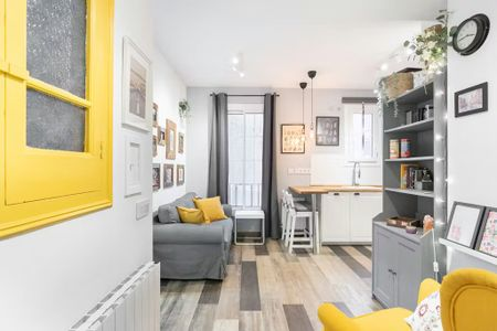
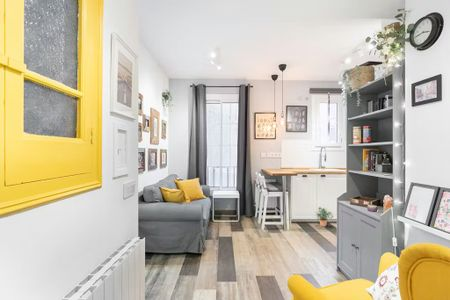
+ potted plant [315,206,333,227]
